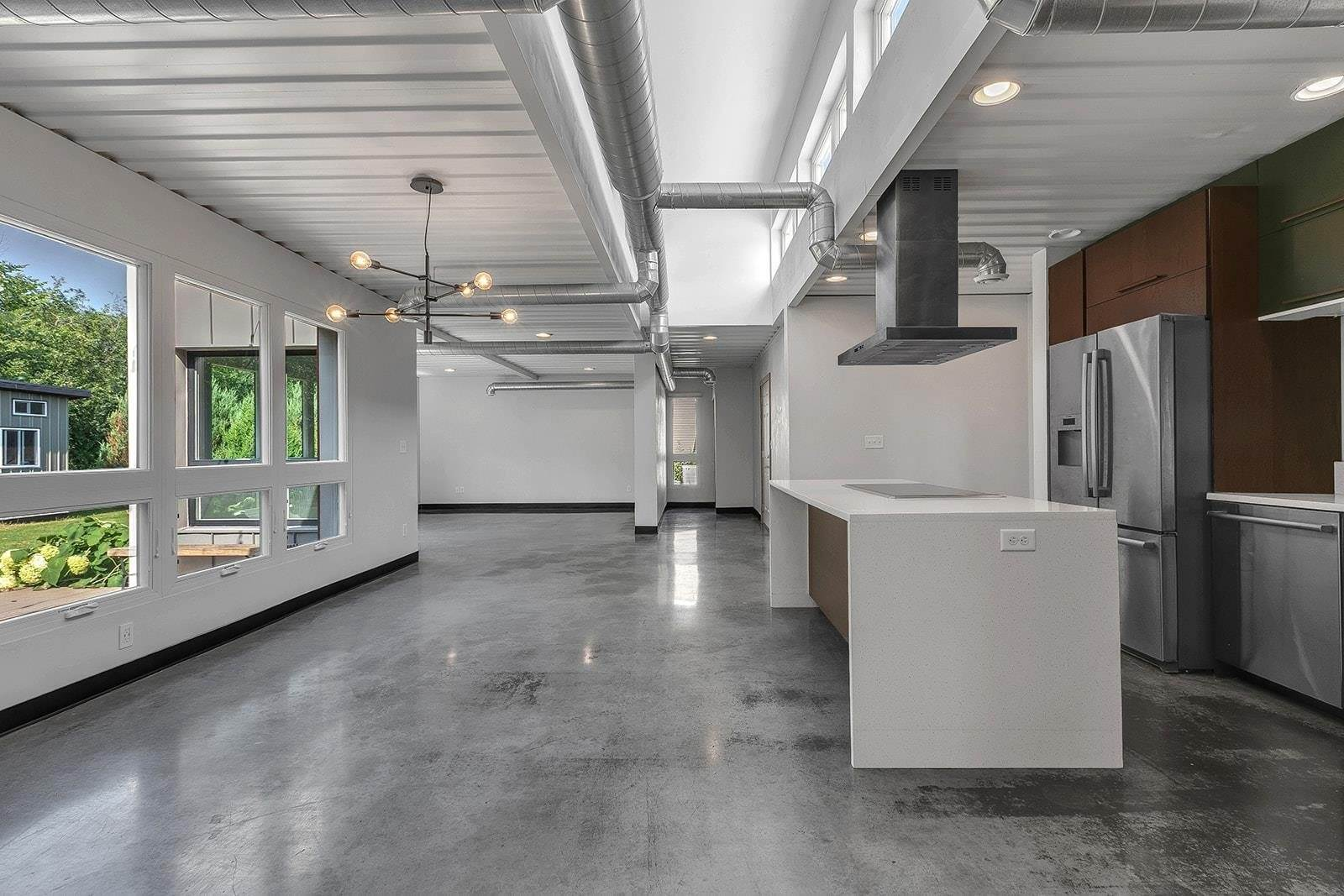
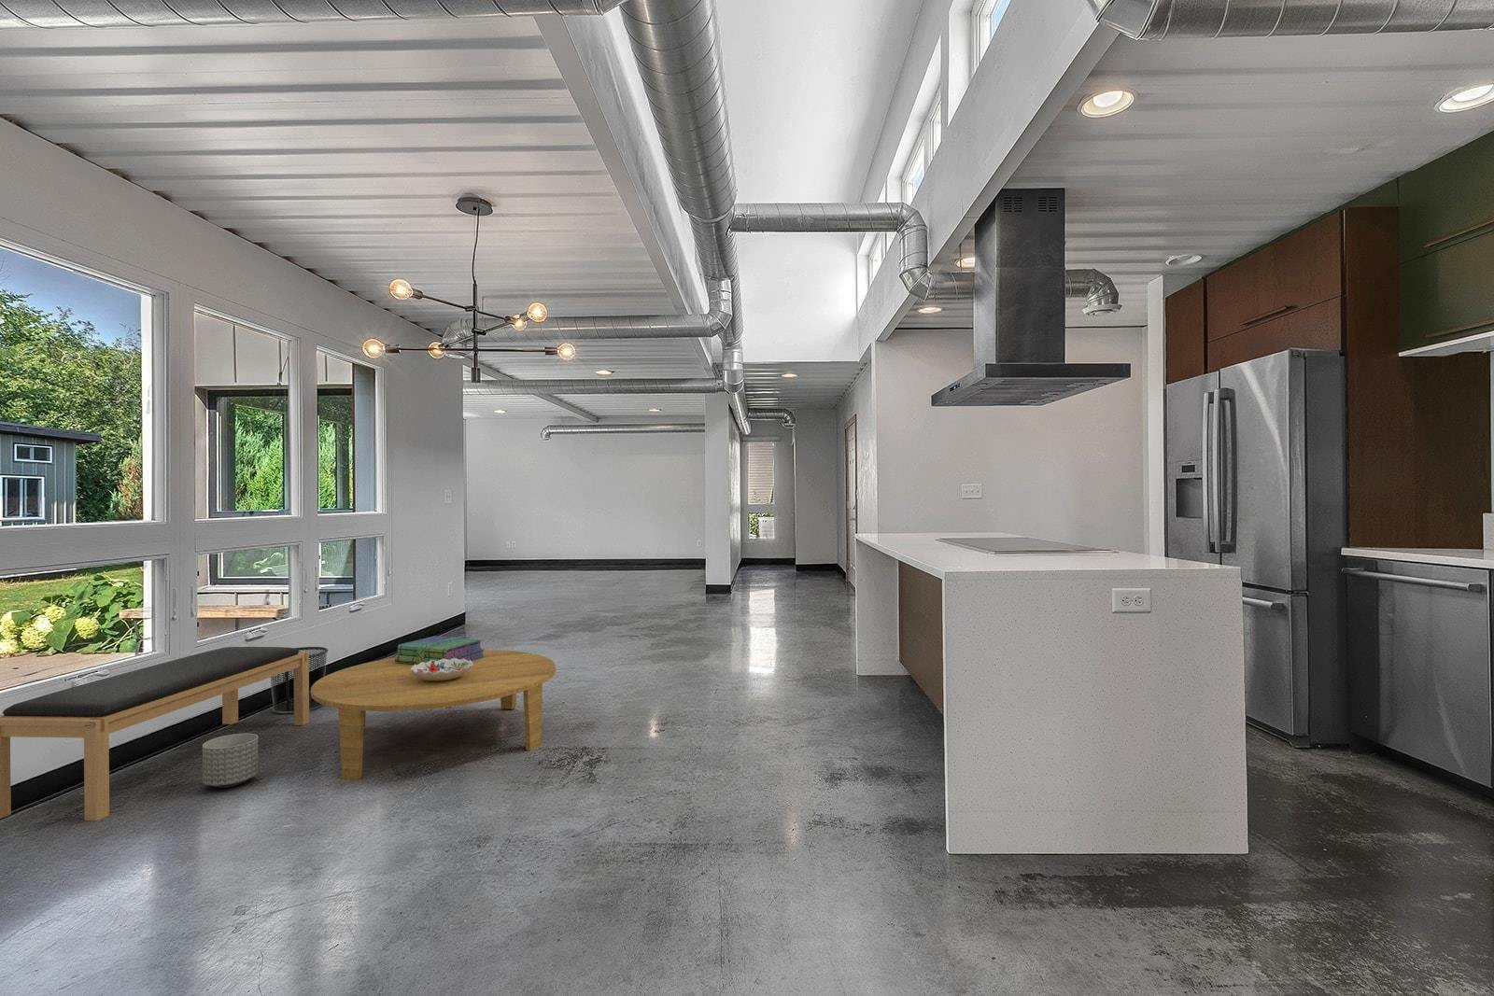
+ stack of books [394,635,485,665]
+ decorative bowl [411,658,472,681]
+ bench [0,646,310,821]
+ planter [201,733,260,789]
+ coffee table [310,649,557,781]
+ waste bin [270,646,330,715]
